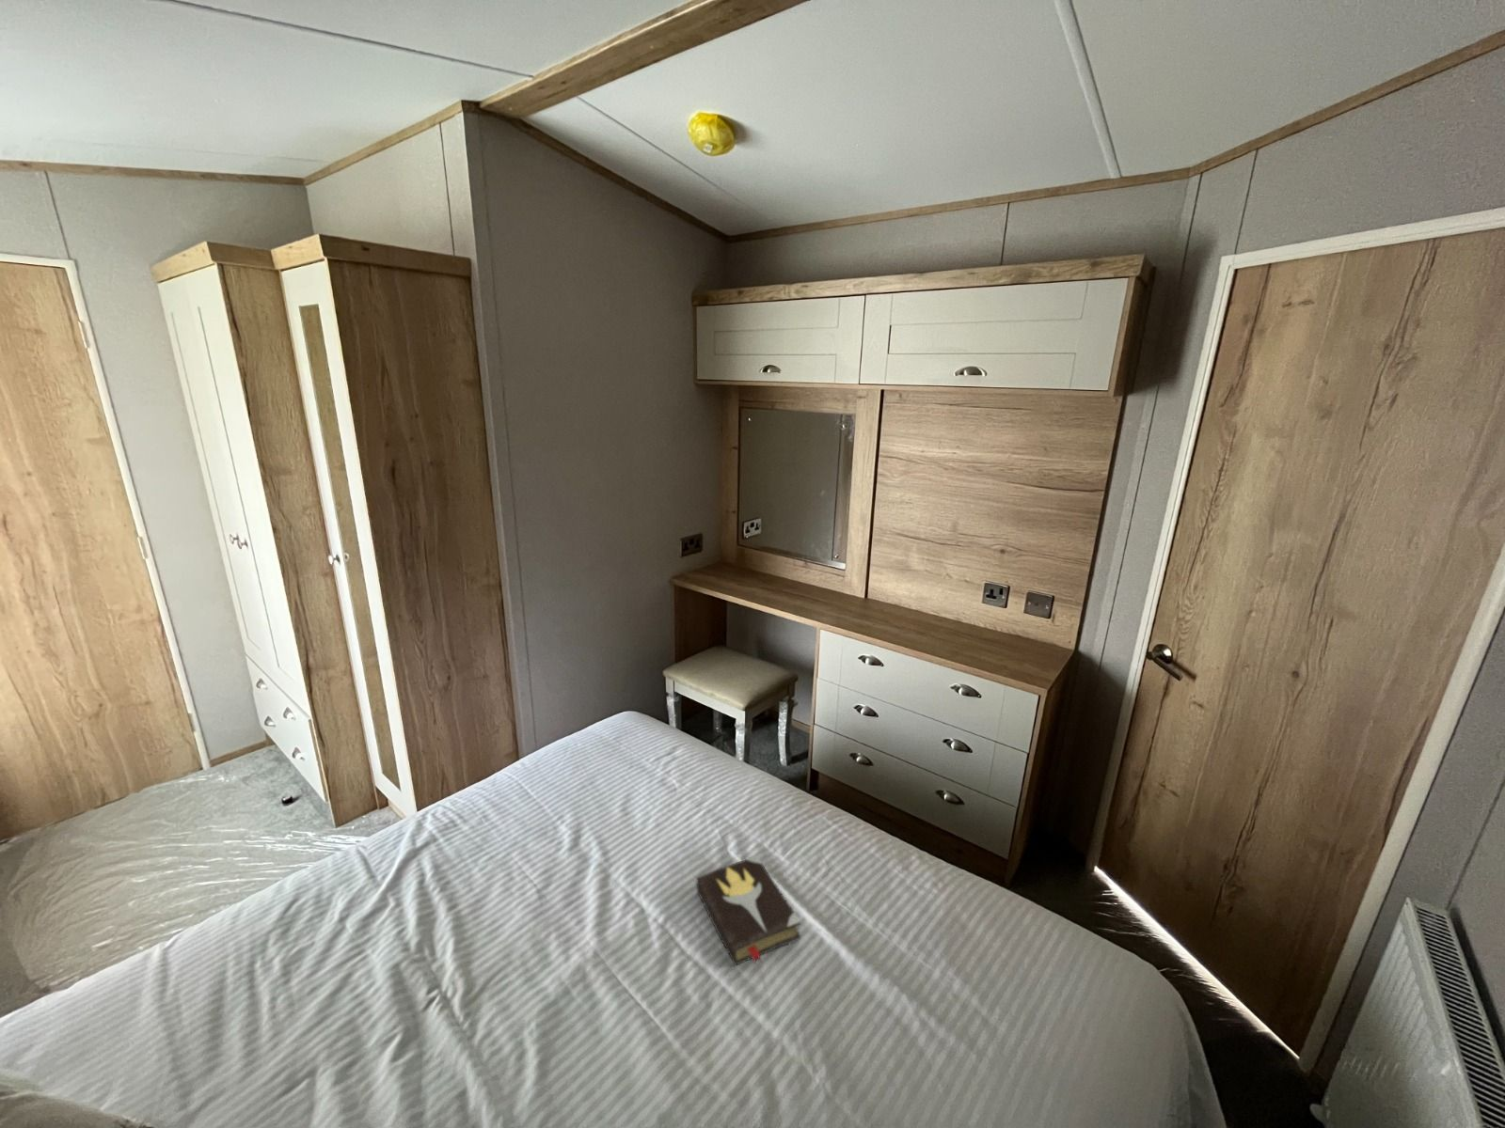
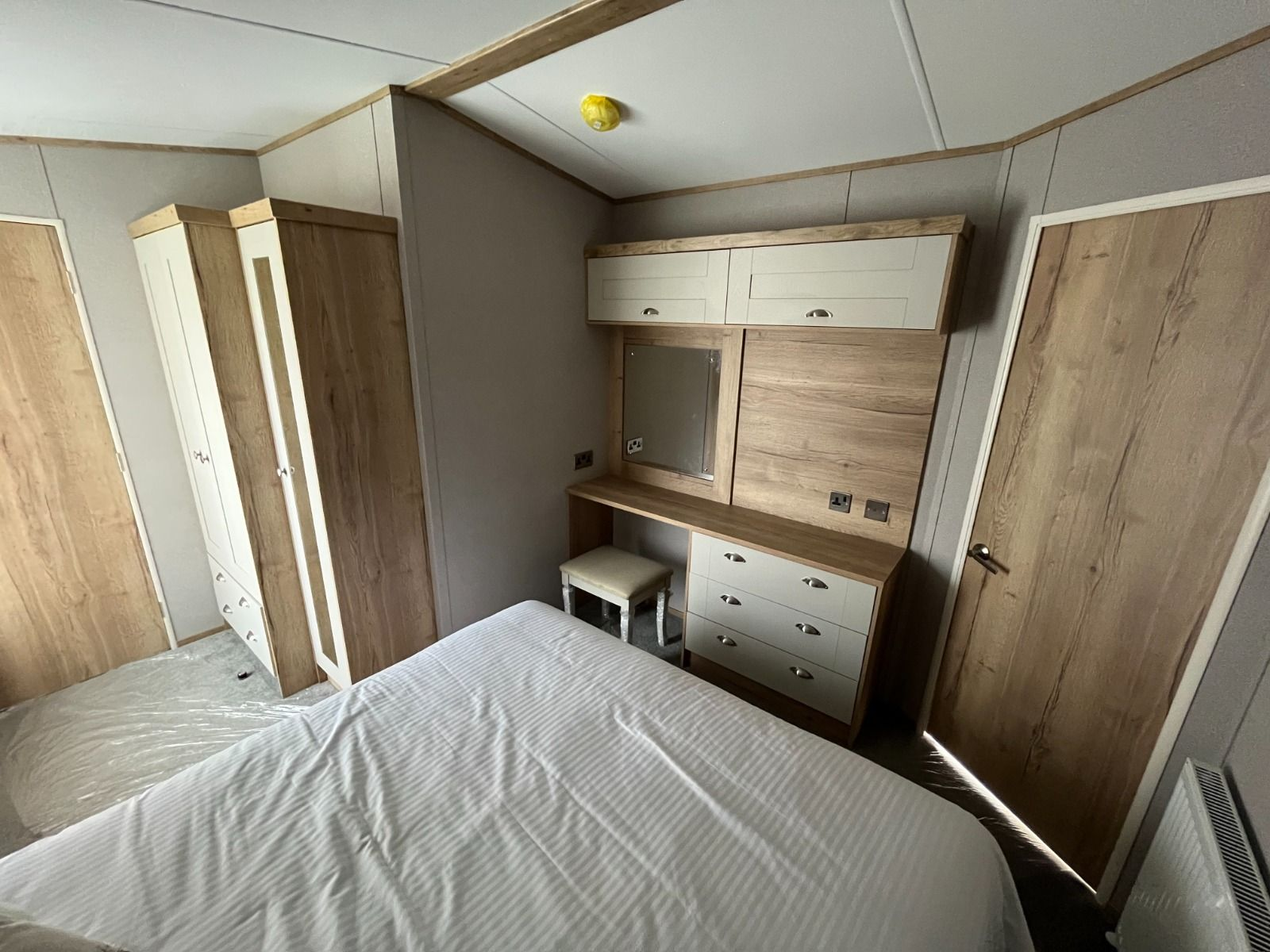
- hardback book [696,853,801,967]
